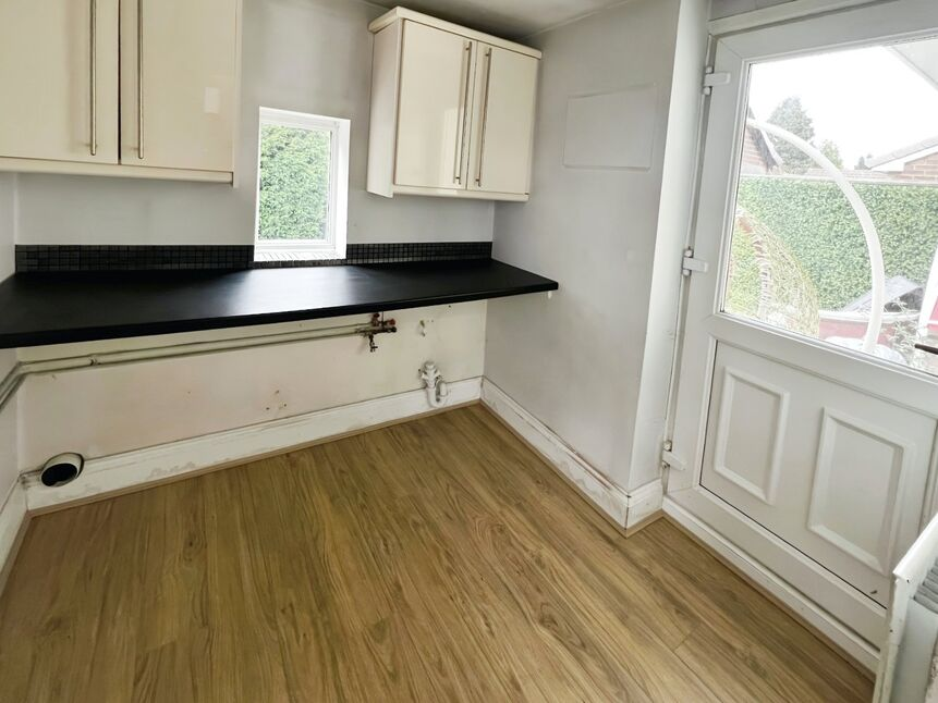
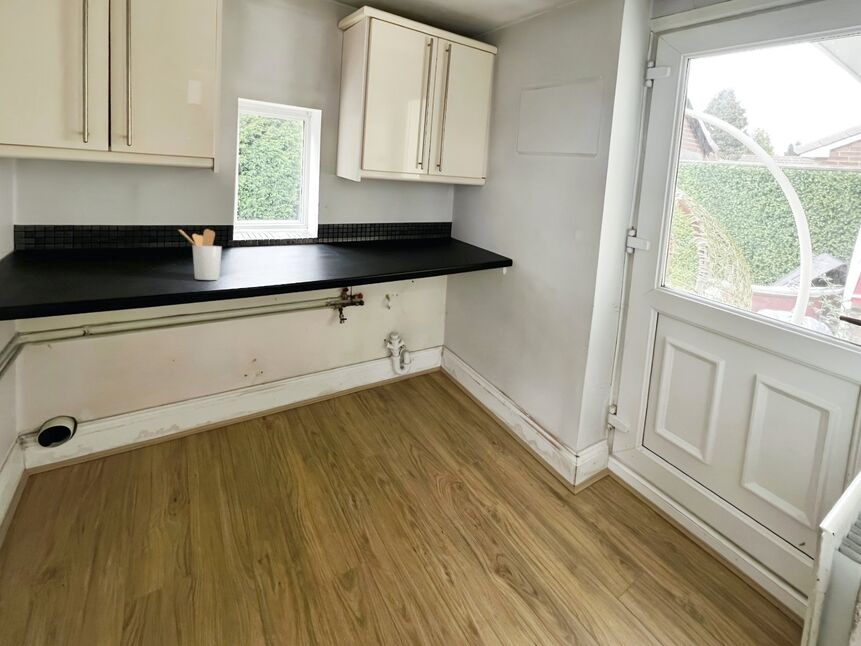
+ utensil holder [178,228,223,281]
